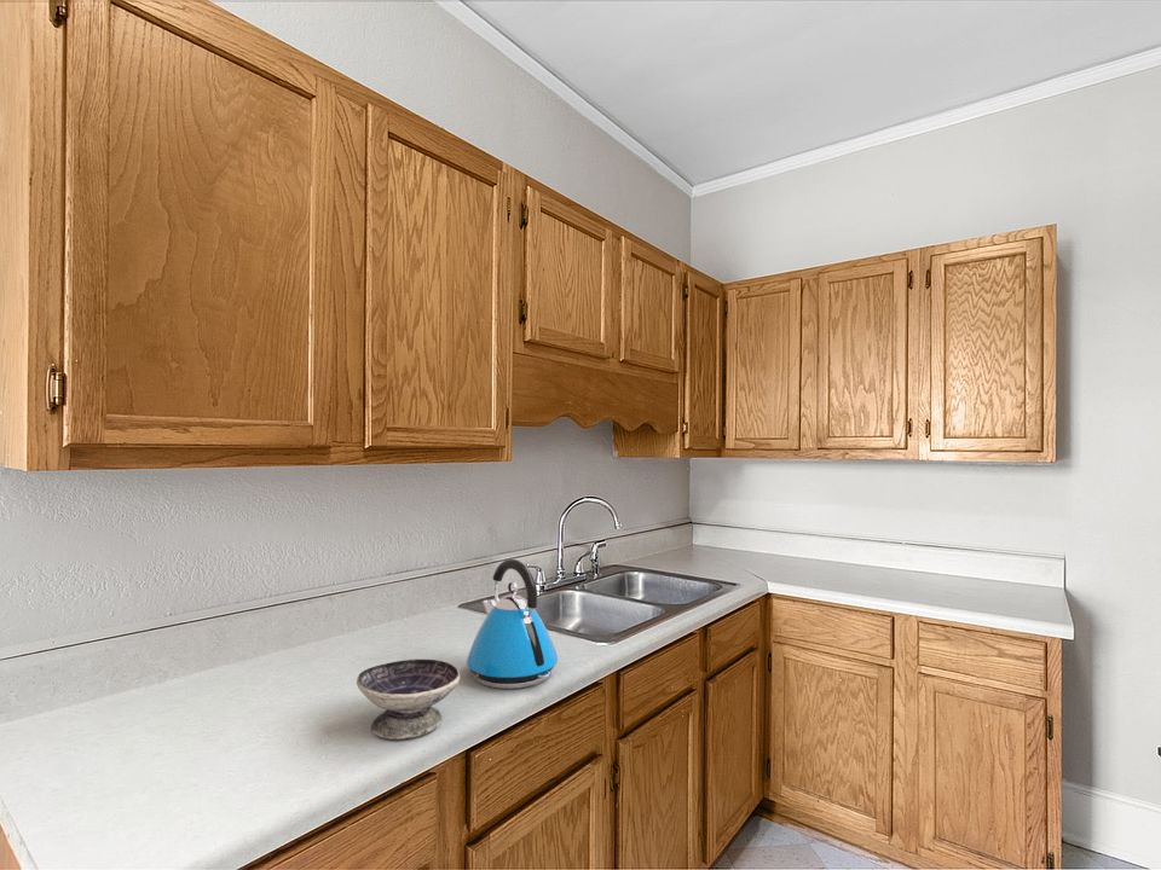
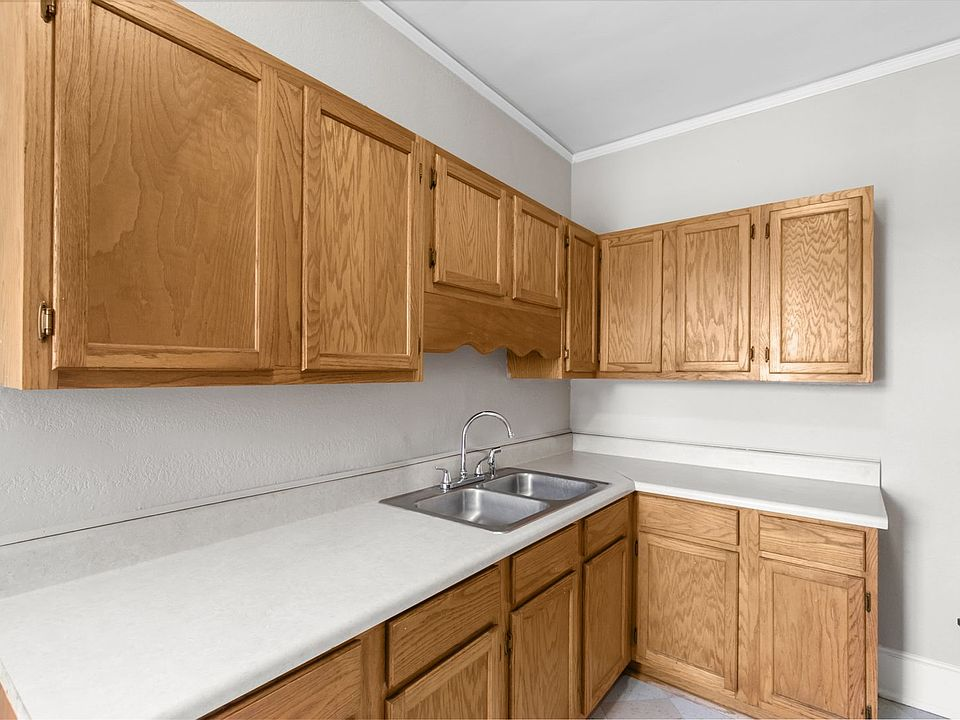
- bowl [356,659,461,741]
- kettle [466,558,559,690]
